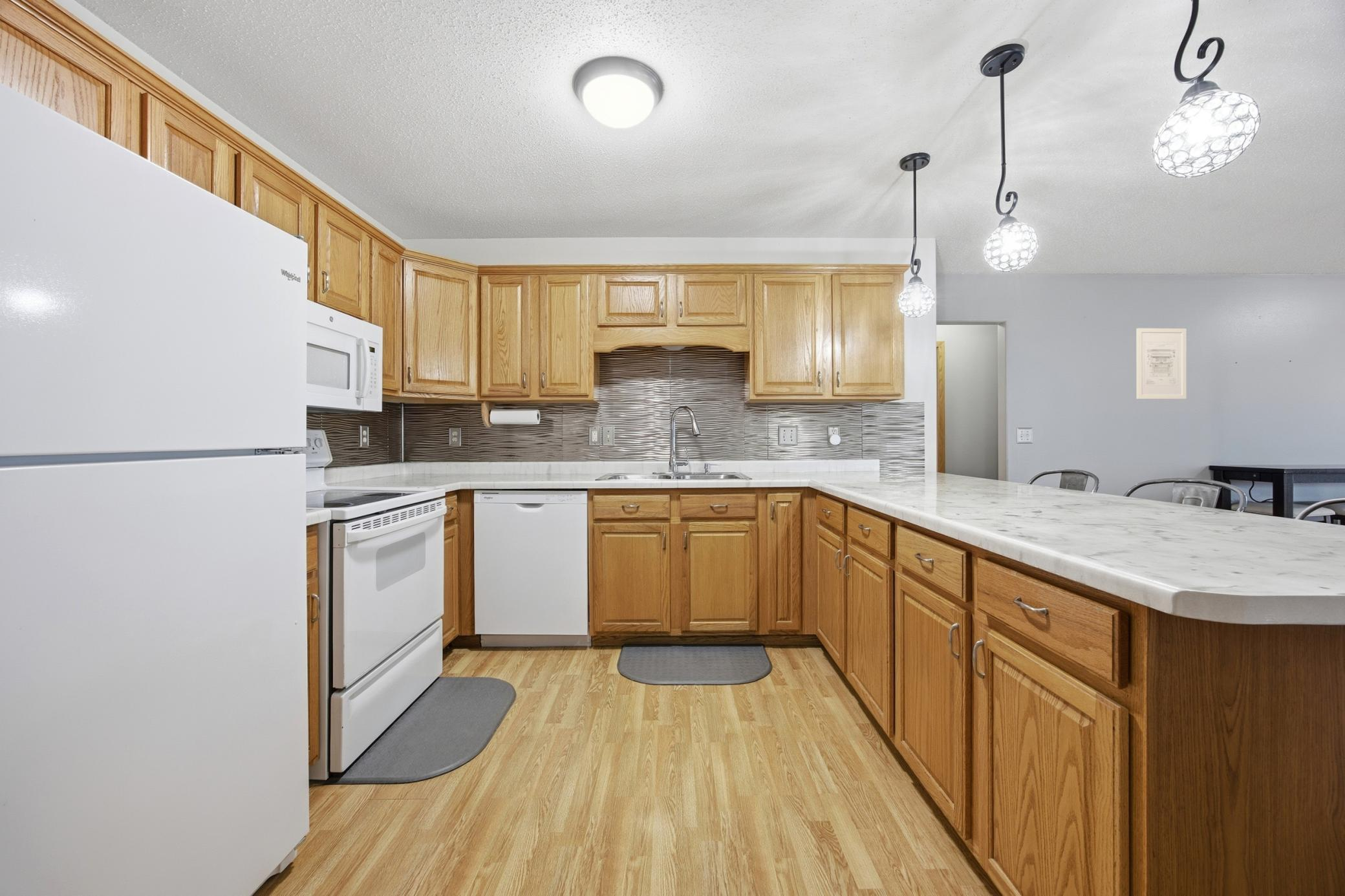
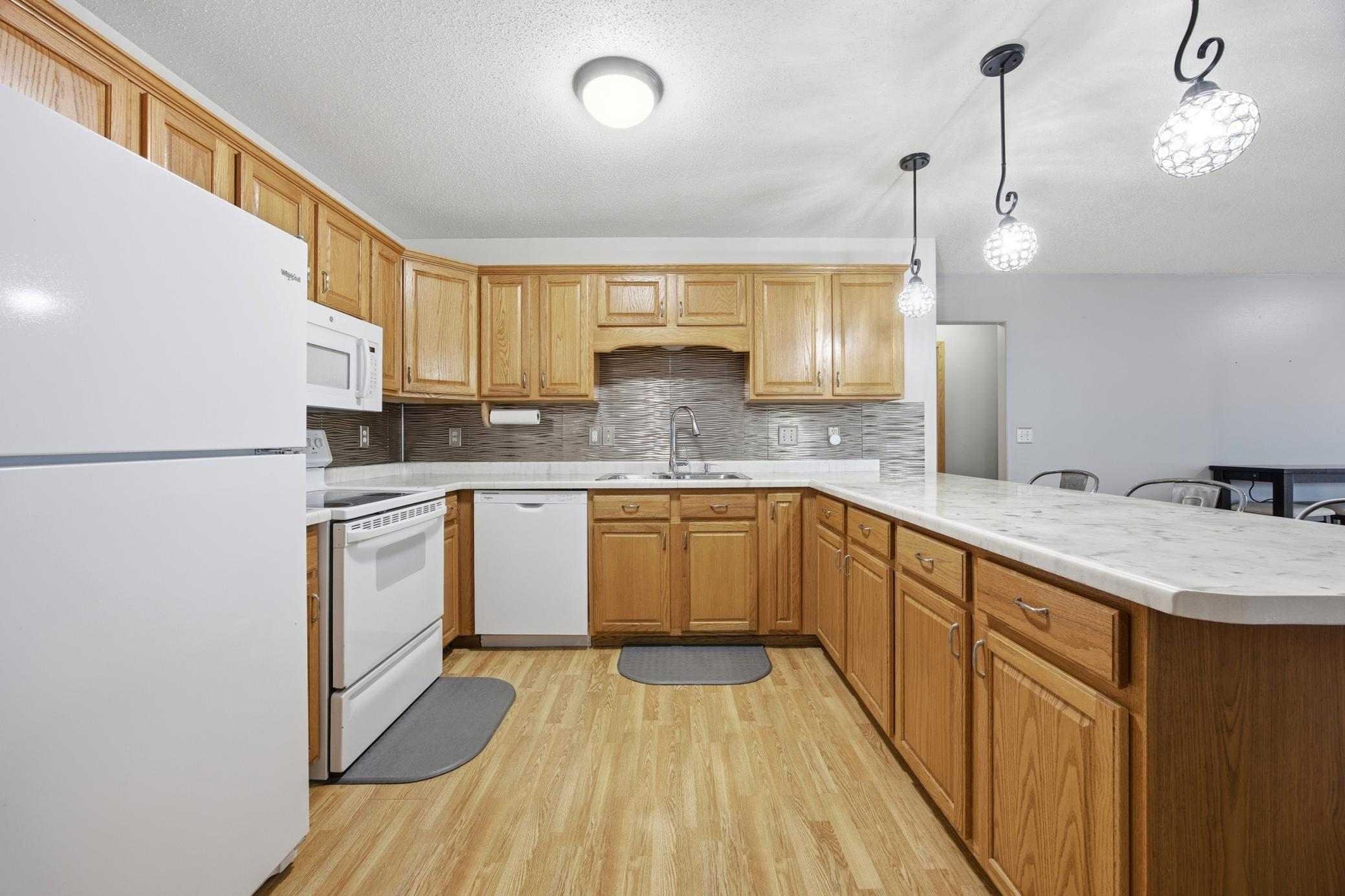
- wall art [1136,328,1187,400]
